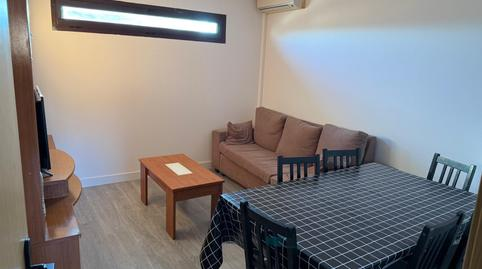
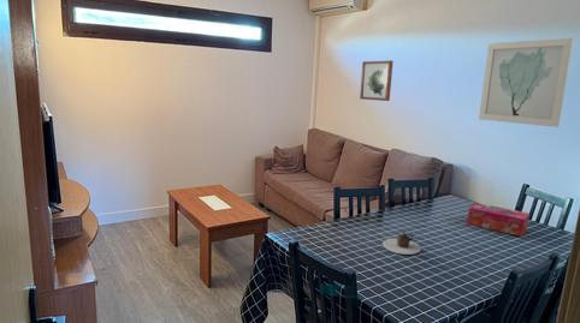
+ wall art [359,60,395,102]
+ teapot [381,228,422,256]
+ tissue box [466,202,531,238]
+ wall art [478,37,574,128]
